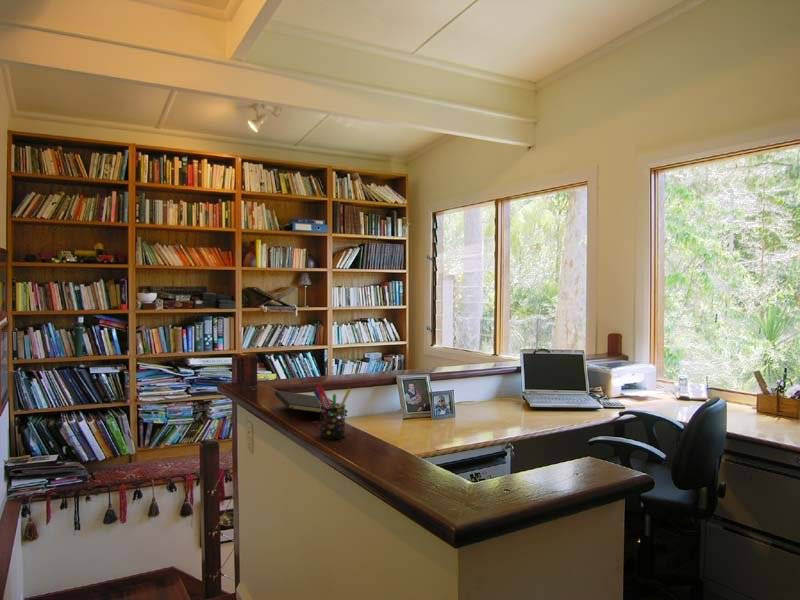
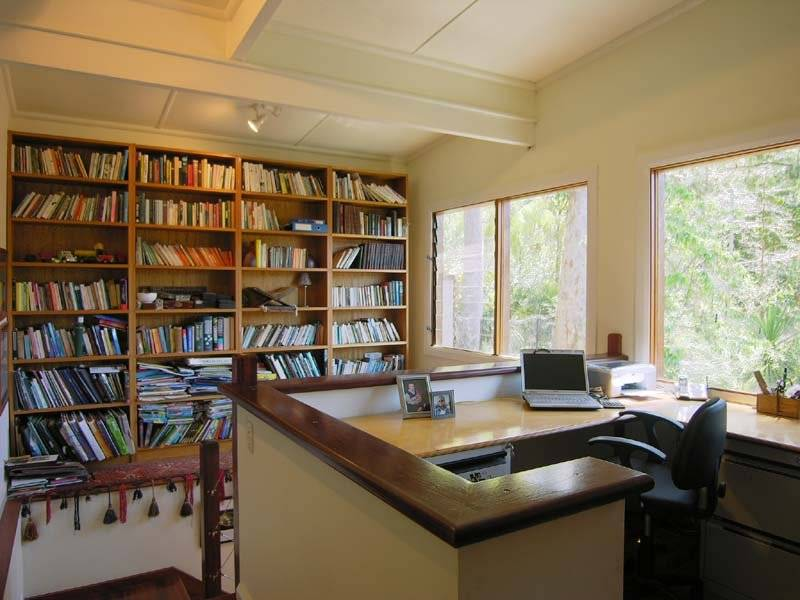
- pen holder [312,383,352,440]
- notepad [273,390,349,422]
